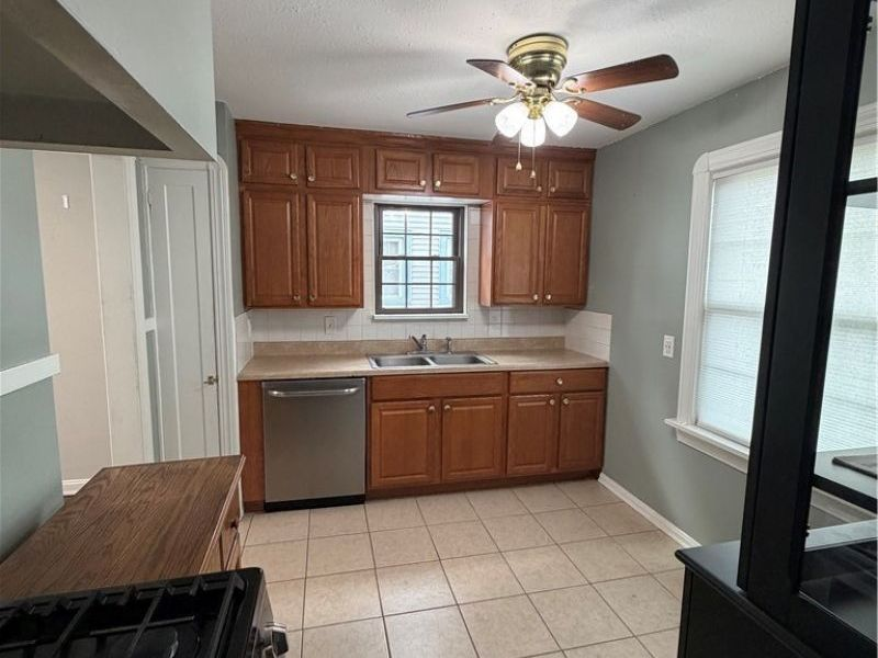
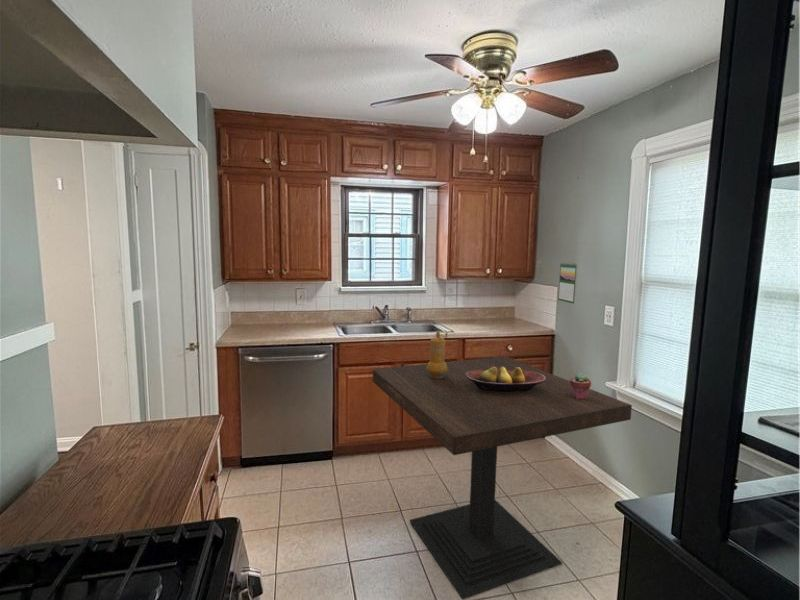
+ calendar [557,261,578,305]
+ fruit bowl [466,367,546,392]
+ pepper mill [427,330,449,378]
+ potted succulent [569,371,592,399]
+ dining table [372,355,633,600]
